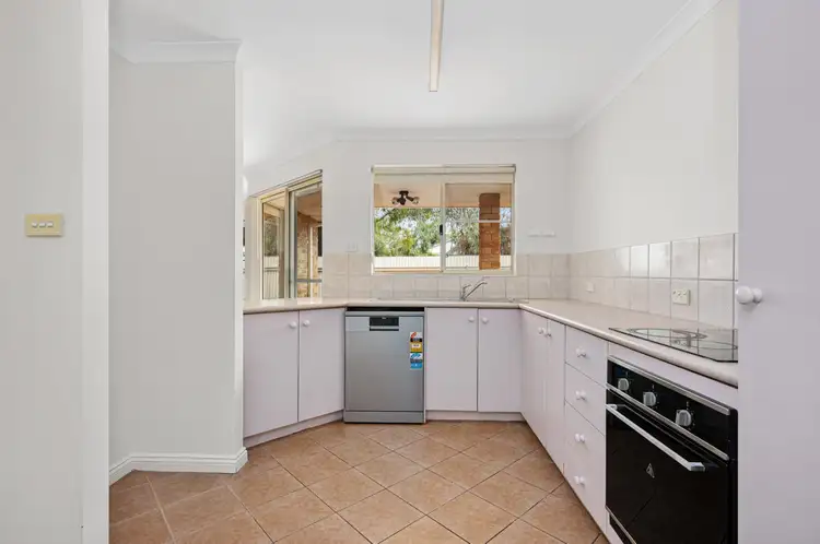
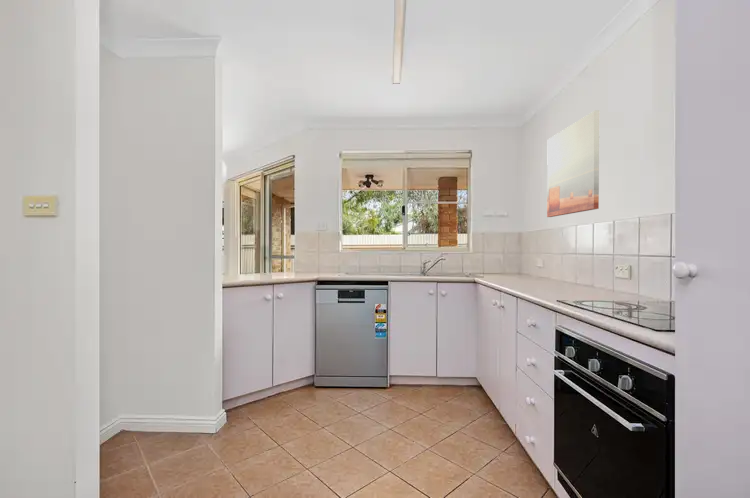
+ wall art [546,109,600,218]
